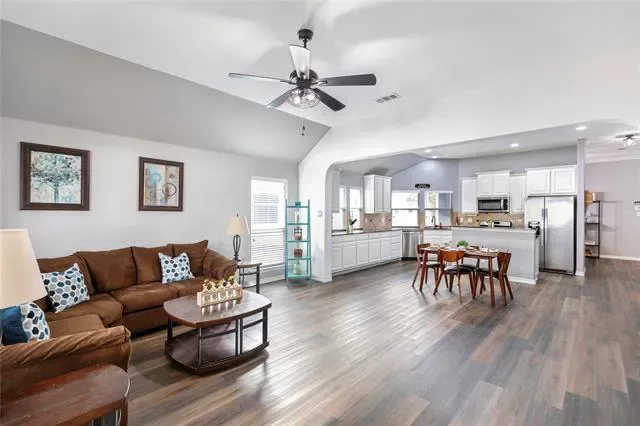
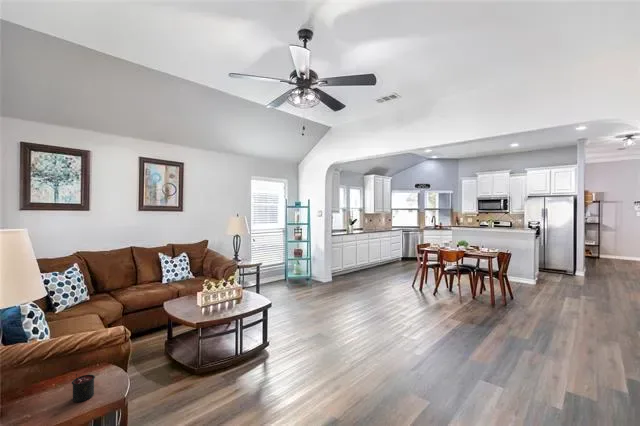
+ candle [71,373,96,403]
